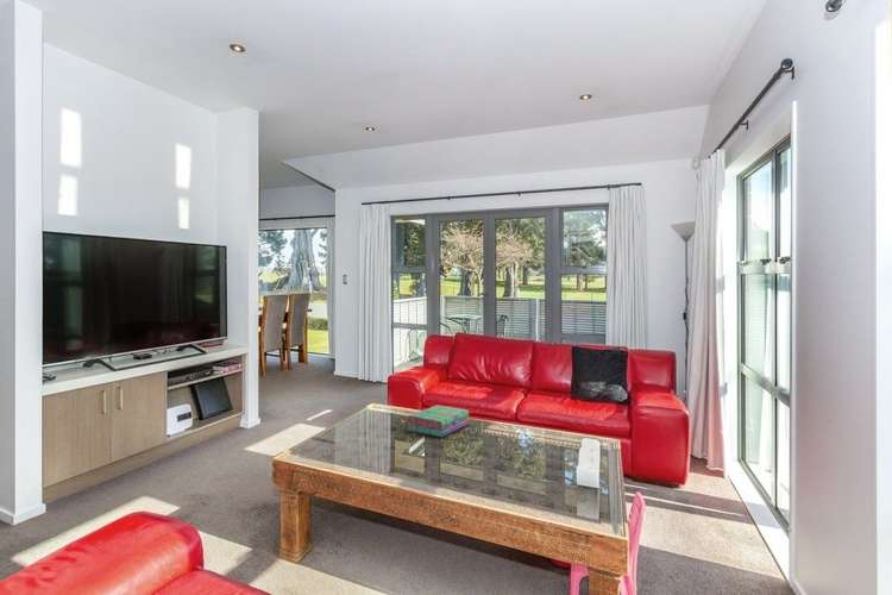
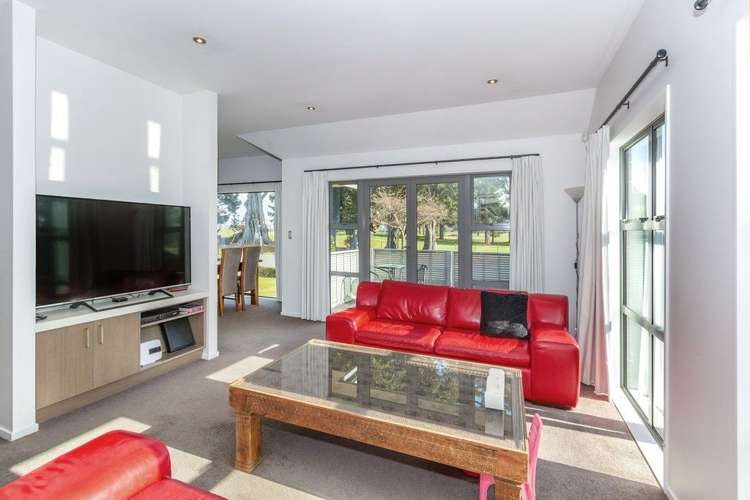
- stack of books [406,405,471,438]
